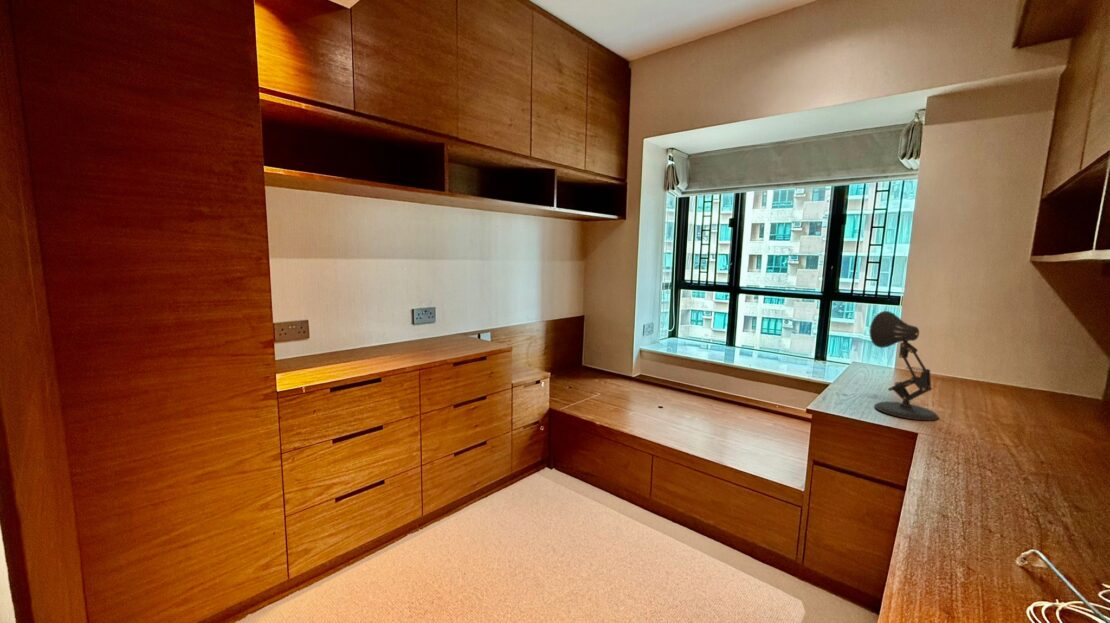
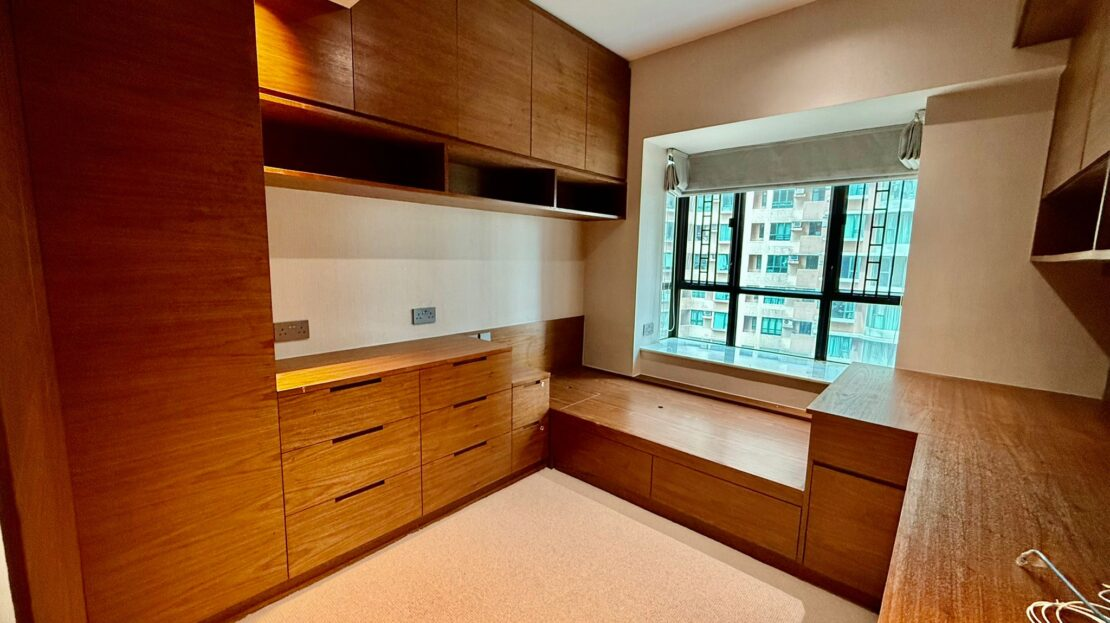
- desk lamp [869,310,940,421]
